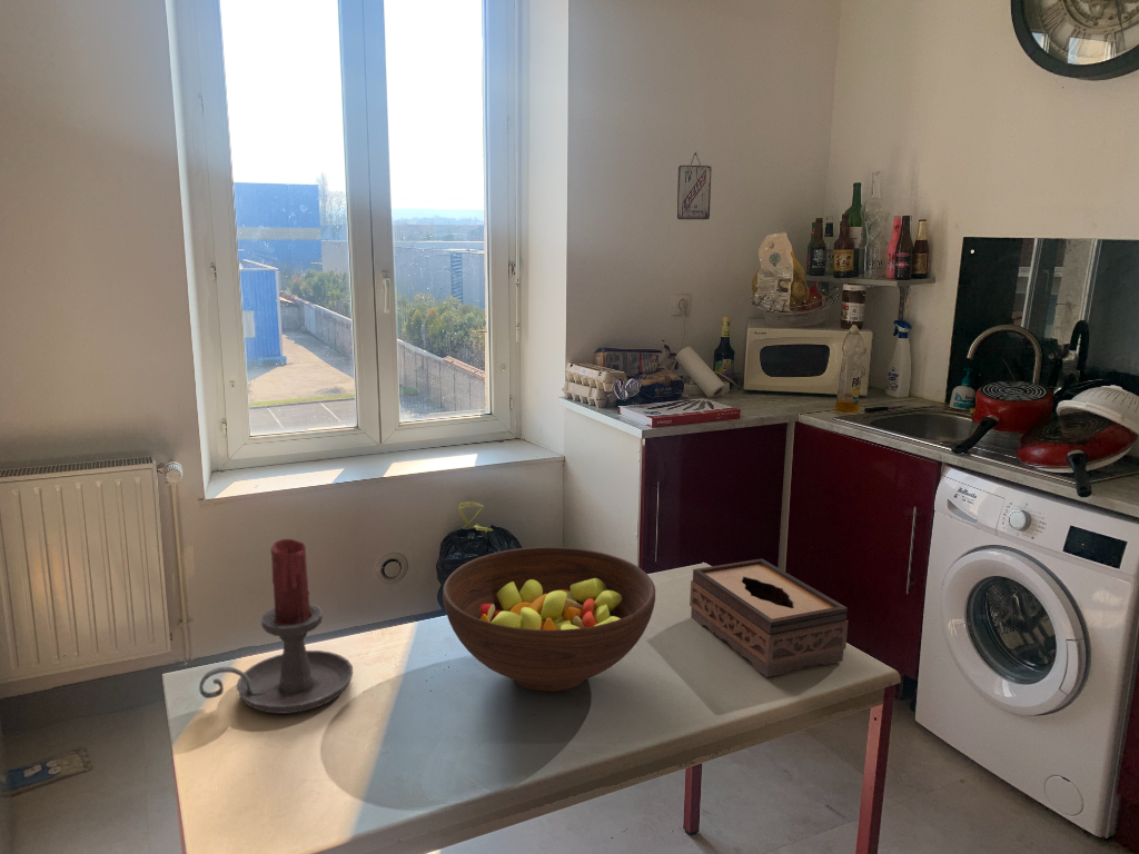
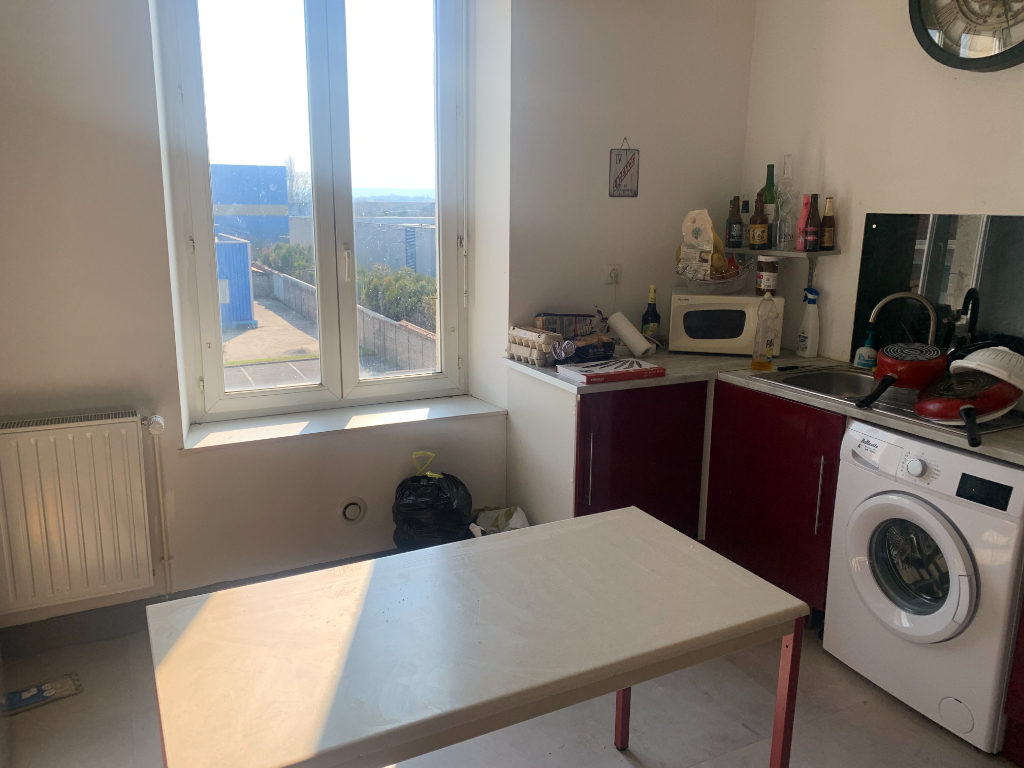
- candle holder [198,538,354,715]
- fruit bowl [442,546,656,693]
- tissue box [689,558,849,678]
